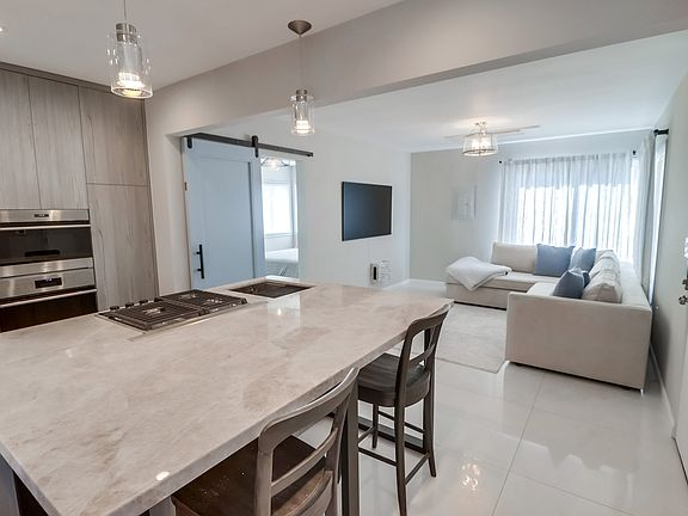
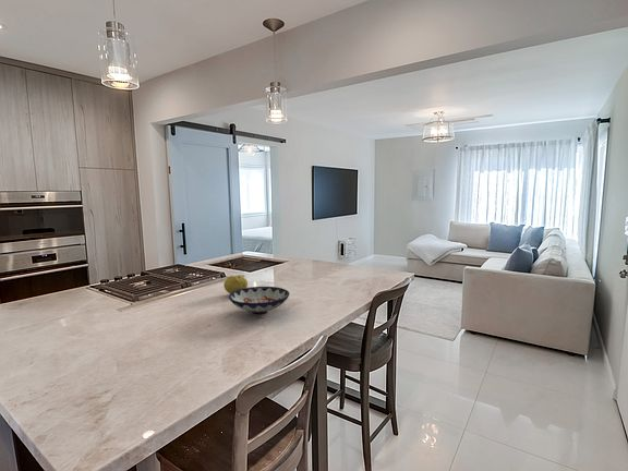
+ fruit [222,275,249,294]
+ bowl [228,286,291,315]
